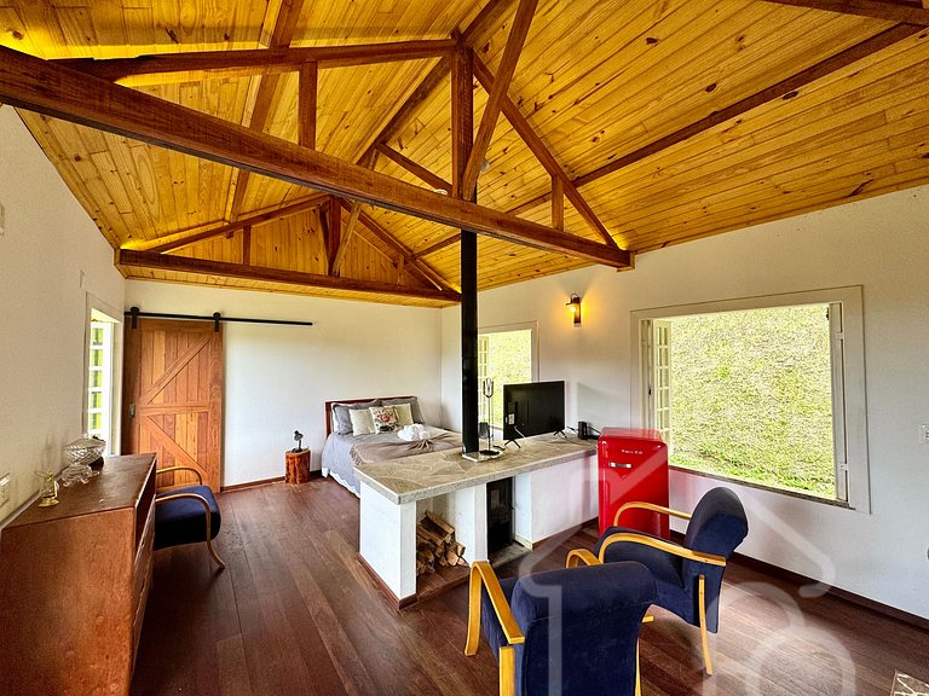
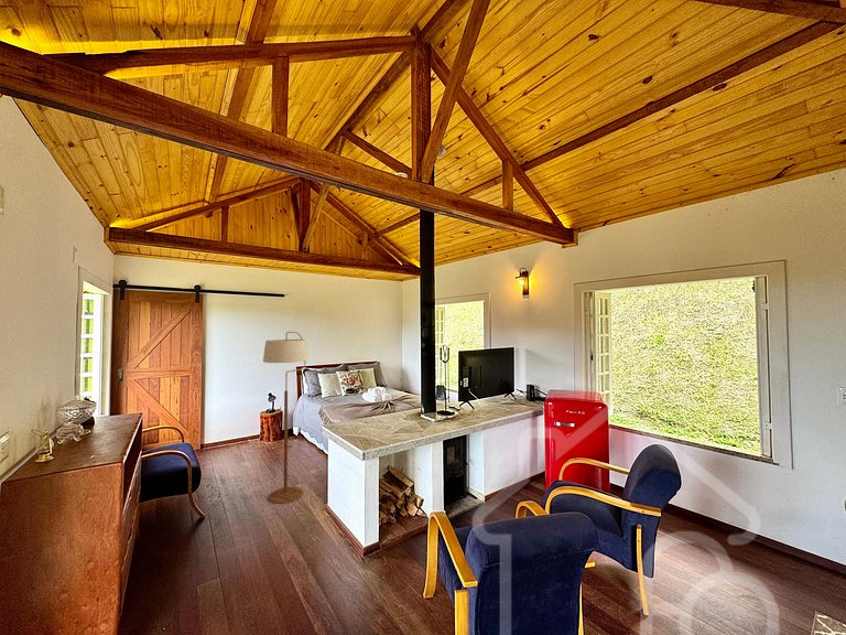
+ floor lamp [262,331,310,505]
